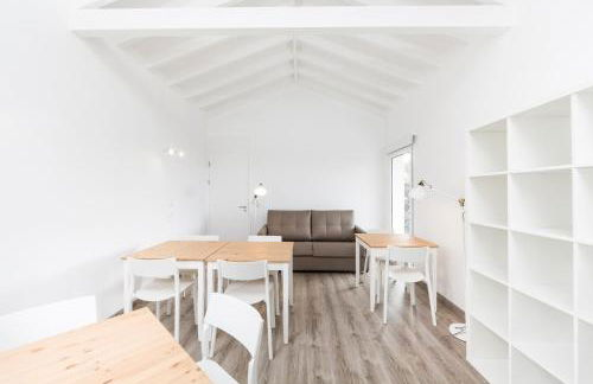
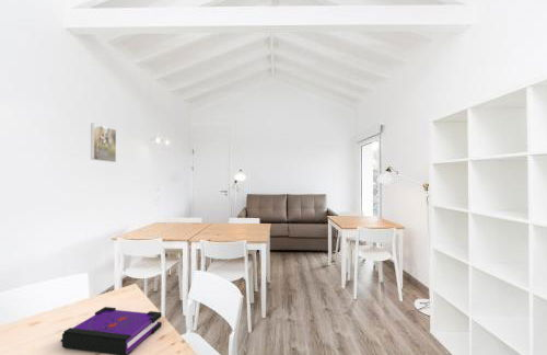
+ board game [60,306,162,355]
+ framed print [90,122,117,163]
